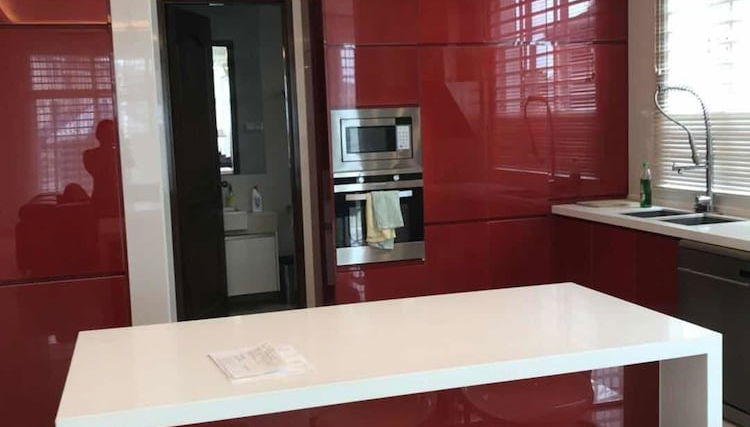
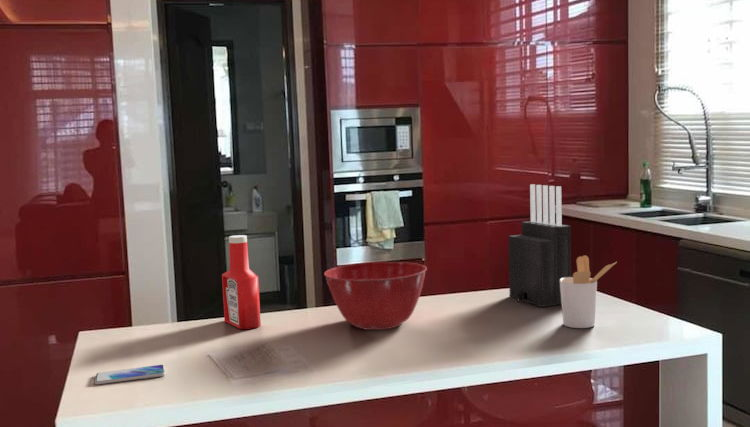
+ soap bottle [221,234,262,330]
+ knife block [508,183,572,308]
+ smartphone [94,364,166,385]
+ mixing bowl [323,261,428,331]
+ utensil holder [560,254,618,329]
